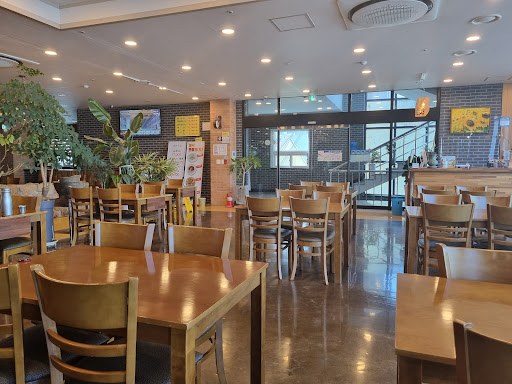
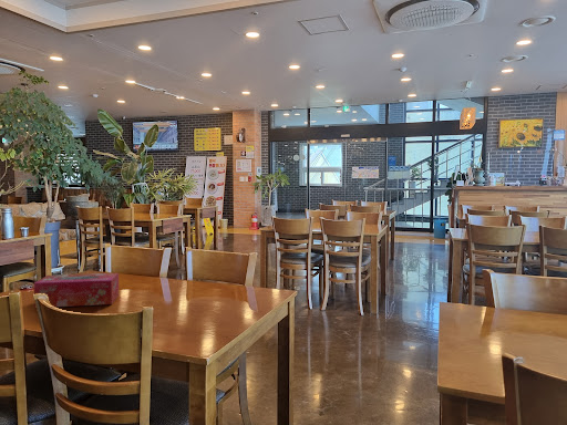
+ tissue box [33,272,120,309]
